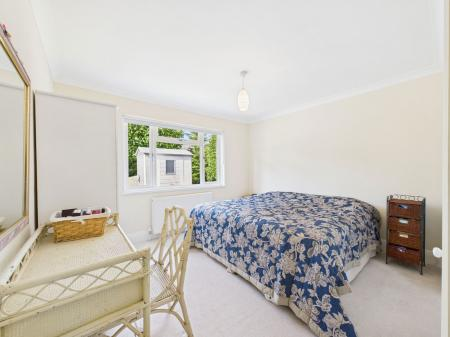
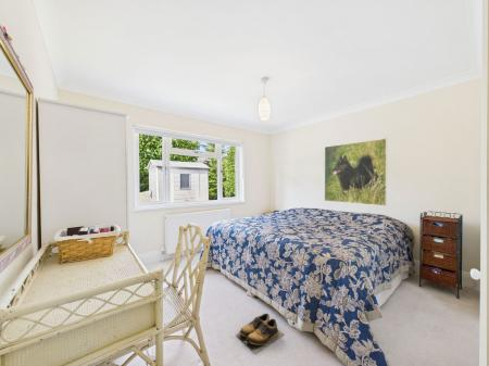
+ shoes [235,313,285,354]
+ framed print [324,137,388,206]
